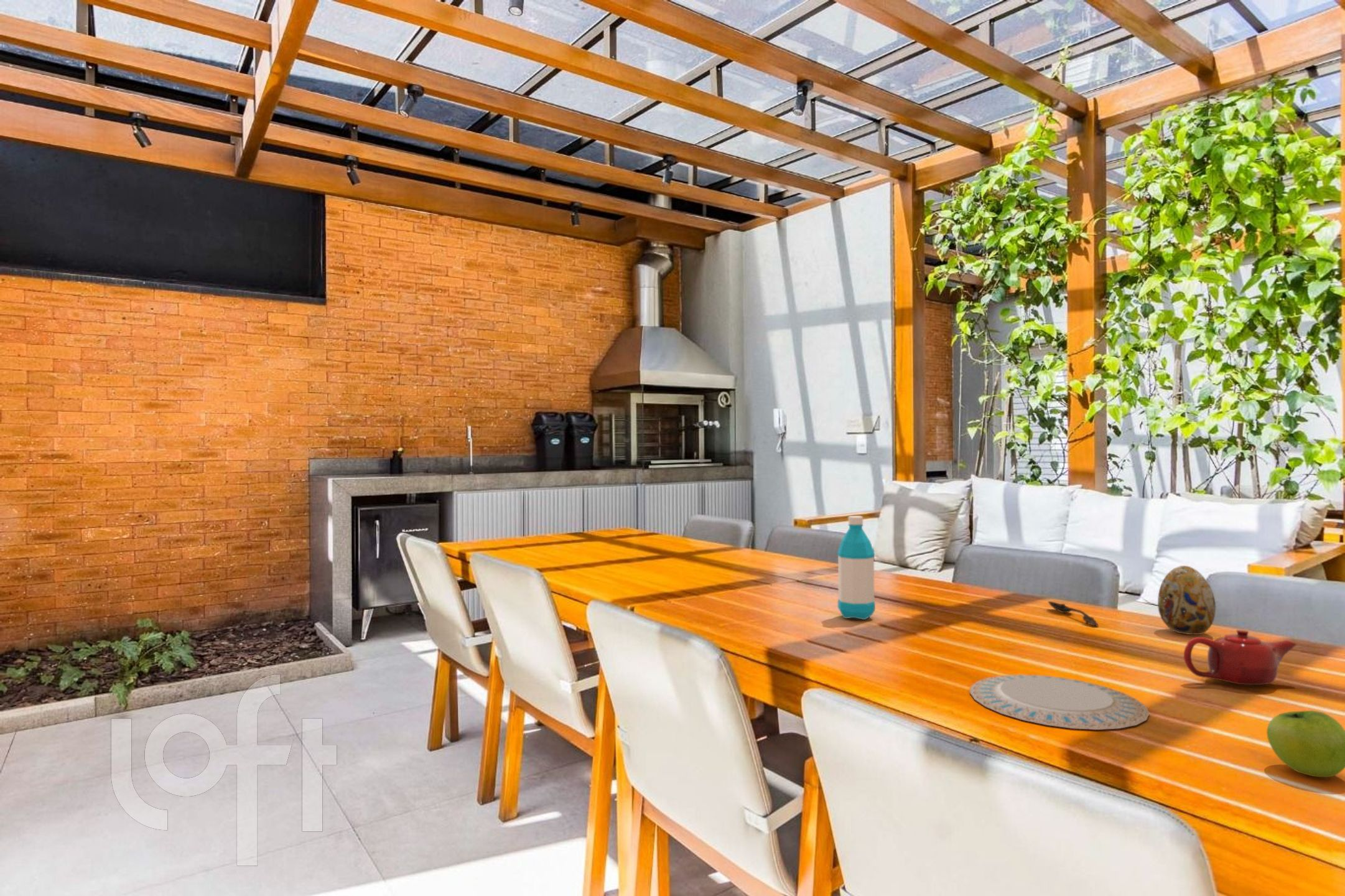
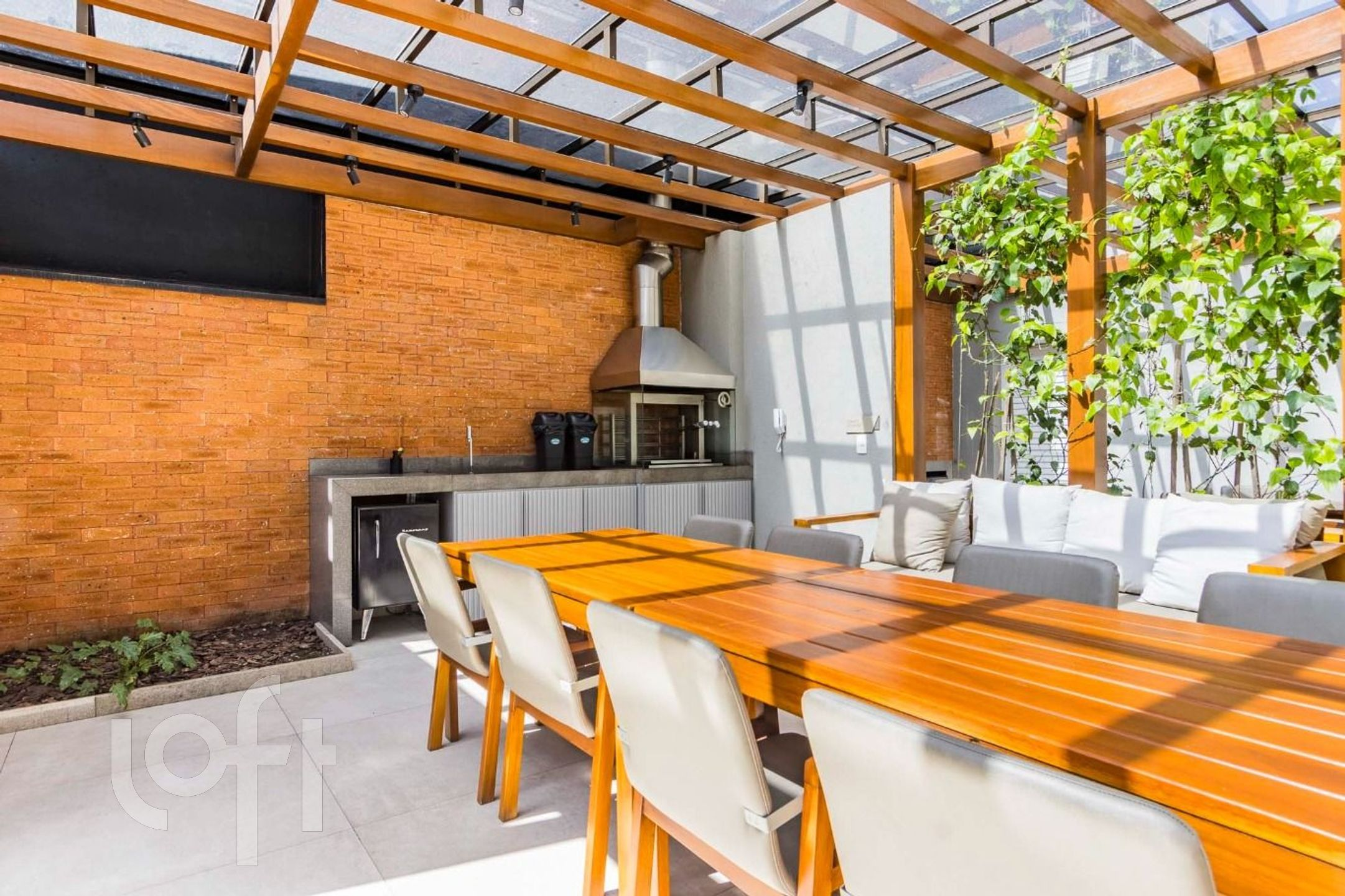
- decorative egg [1157,565,1216,635]
- fruit [1266,710,1345,778]
- water bottle [837,515,876,620]
- teapot [1183,629,1298,686]
- chinaware [969,674,1150,730]
- spoon [1048,600,1099,627]
